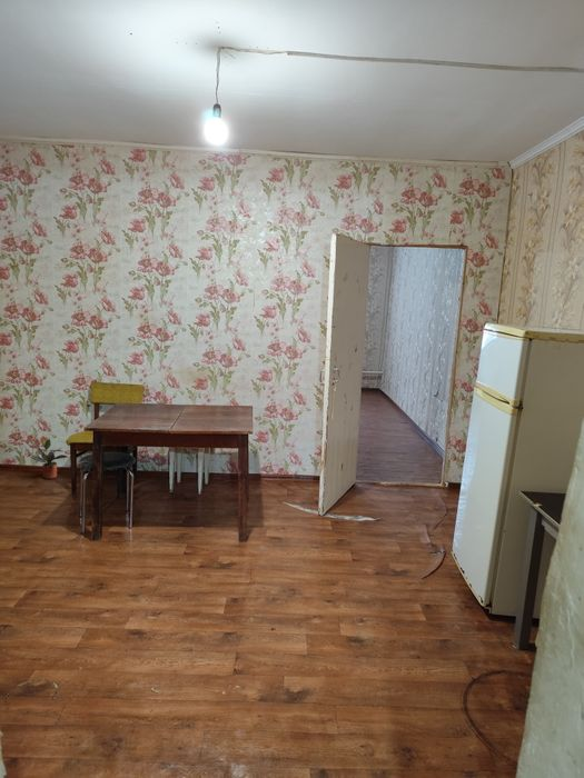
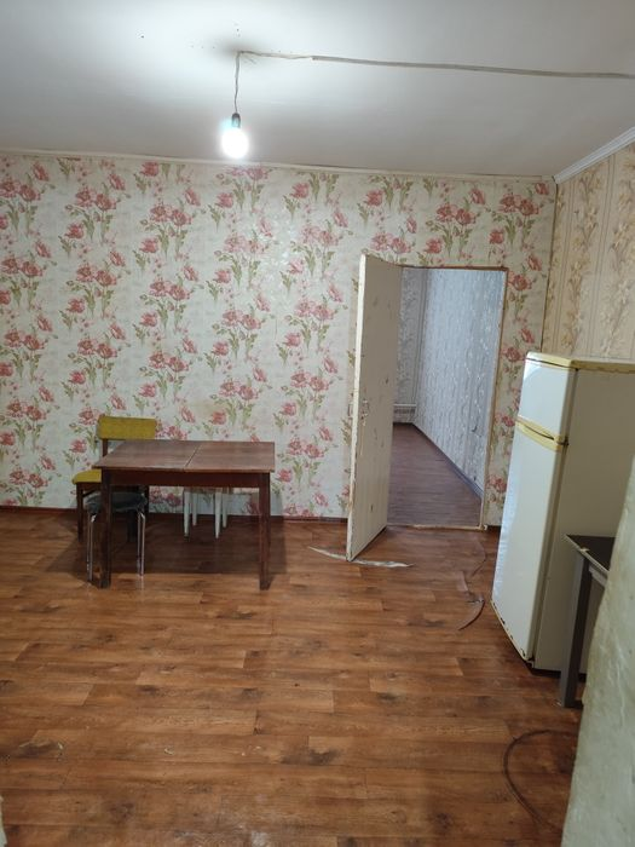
- potted plant [30,435,69,480]
